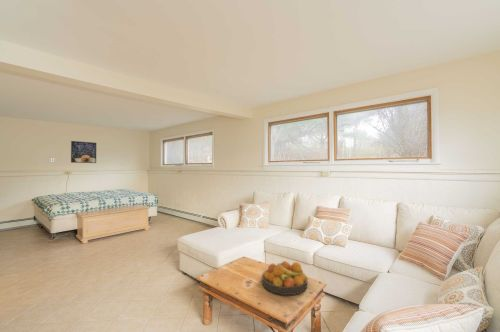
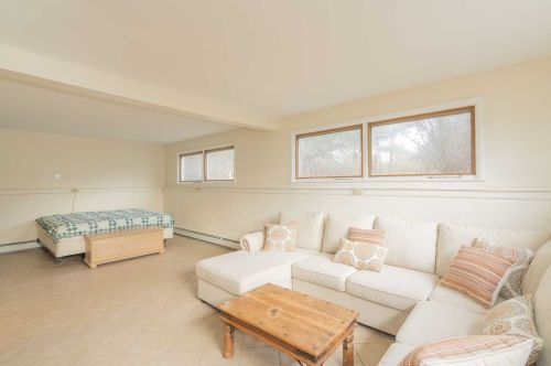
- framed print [70,140,97,164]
- fruit bowl [261,260,309,296]
